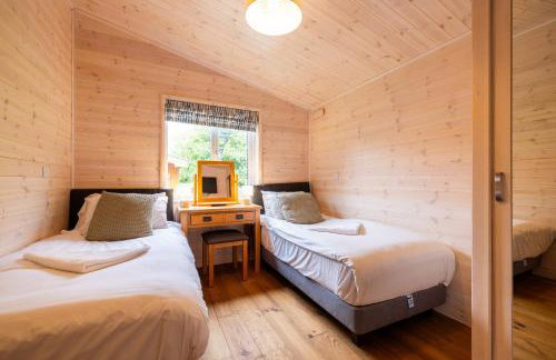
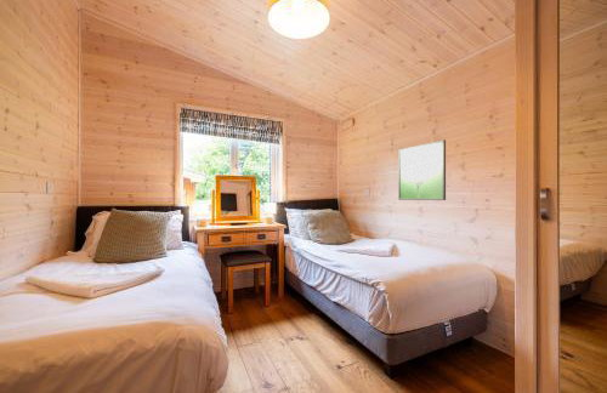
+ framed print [397,138,447,201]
